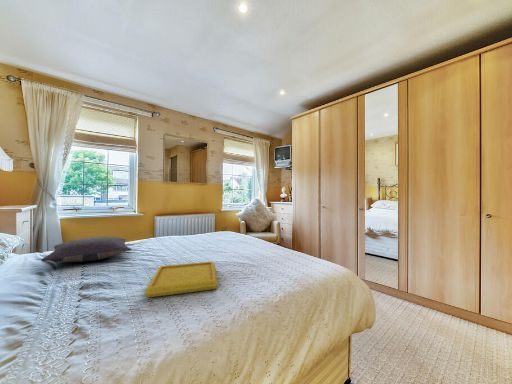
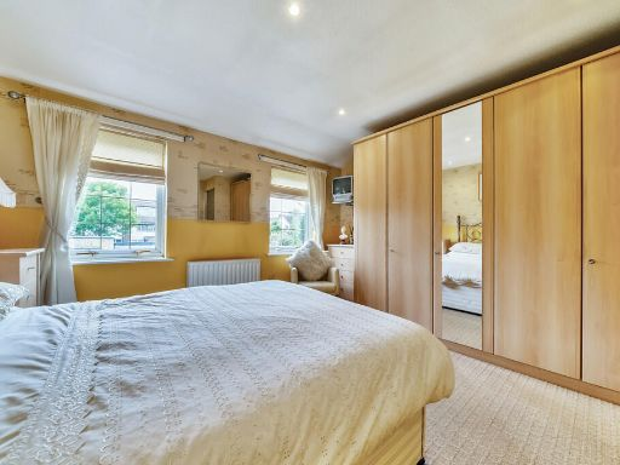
- serving tray [144,261,219,299]
- pillow [40,236,132,263]
